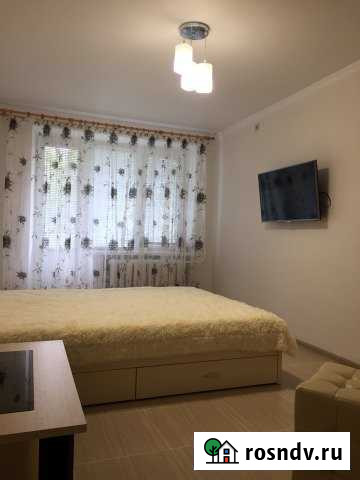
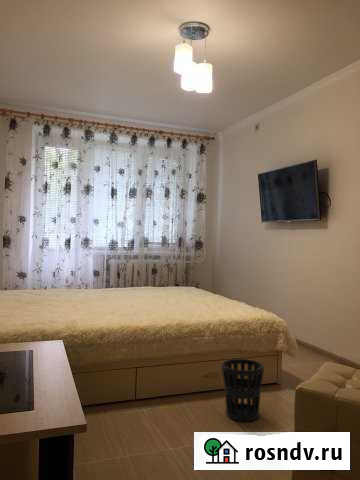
+ wastebasket [221,358,265,422]
